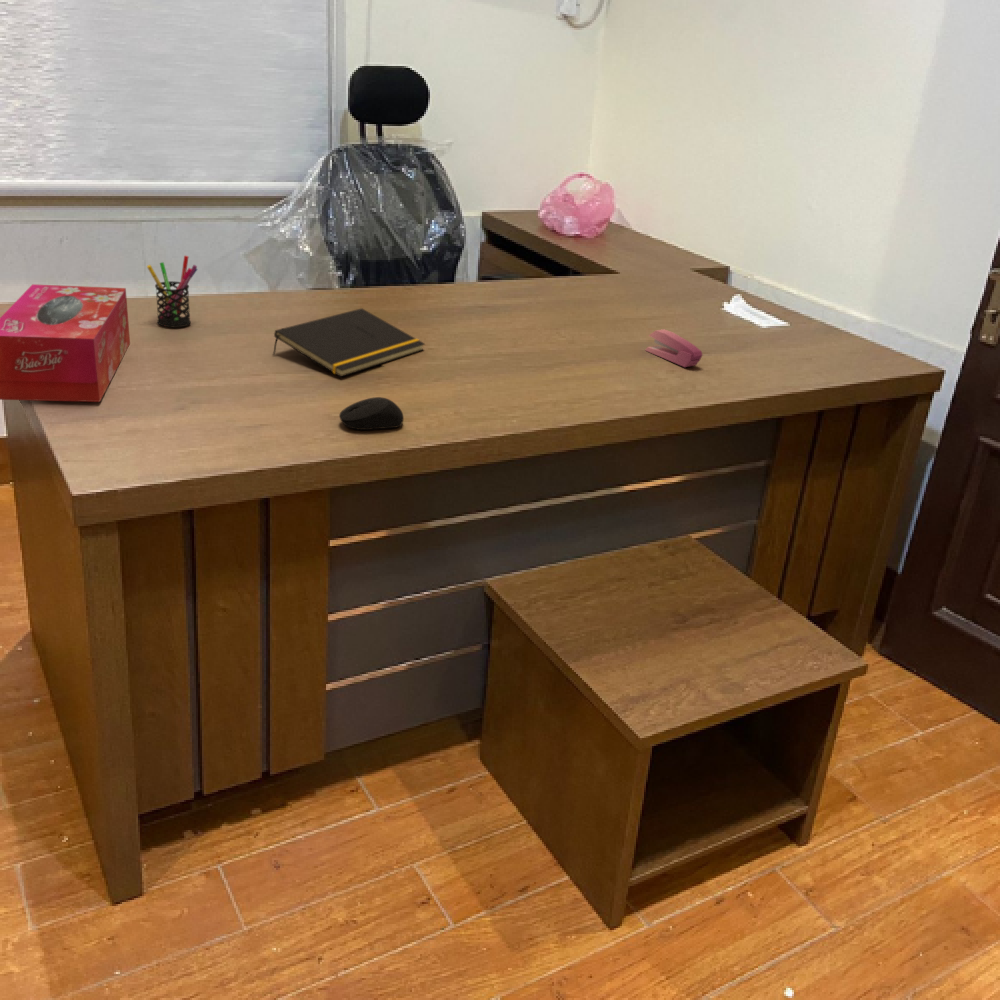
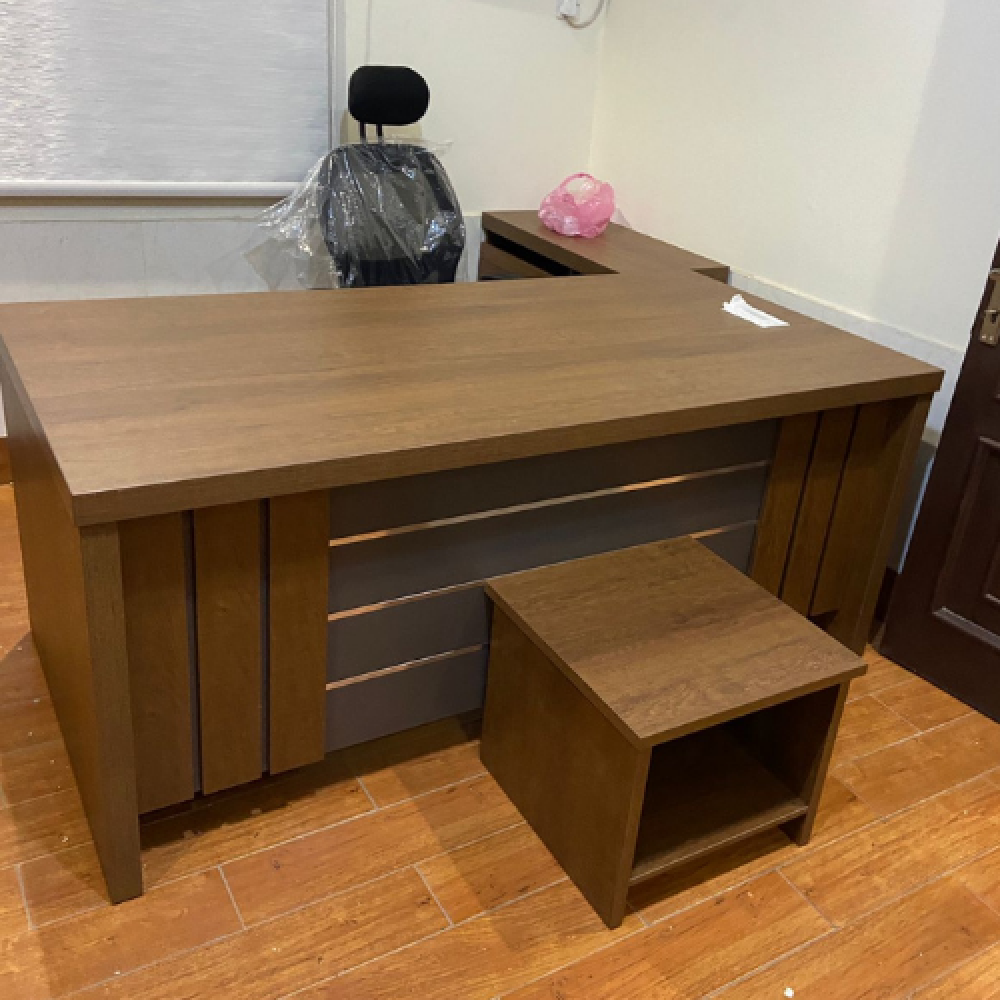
- computer mouse [338,396,405,431]
- stapler [644,328,703,368]
- pen holder [146,255,198,328]
- notepad [272,307,426,378]
- tissue box [0,283,131,403]
